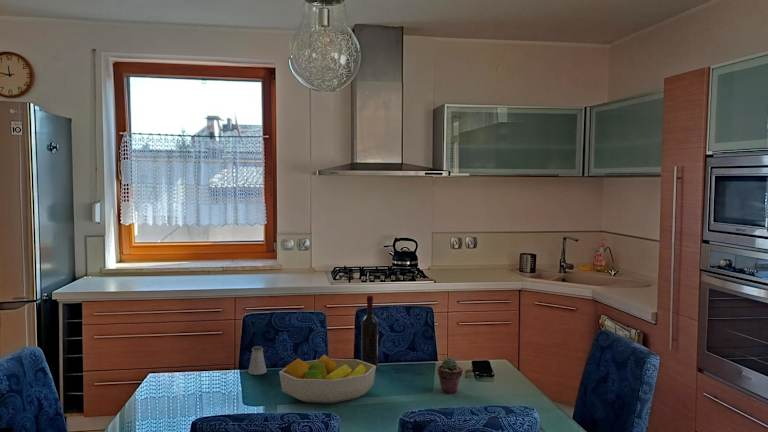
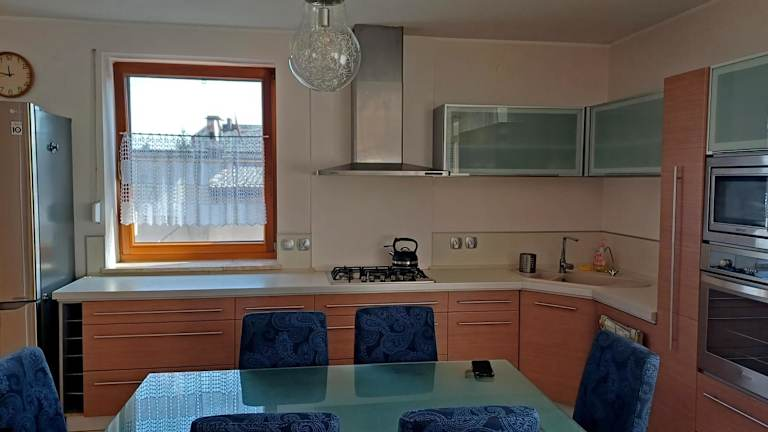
- fruit bowl [278,353,377,404]
- saltshaker [247,345,268,376]
- potted succulent [437,357,463,394]
- wine bottle [360,294,379,369]
